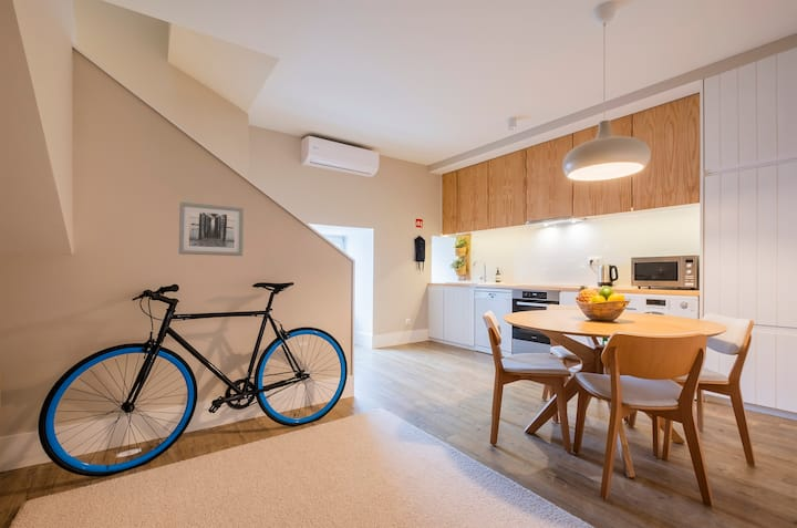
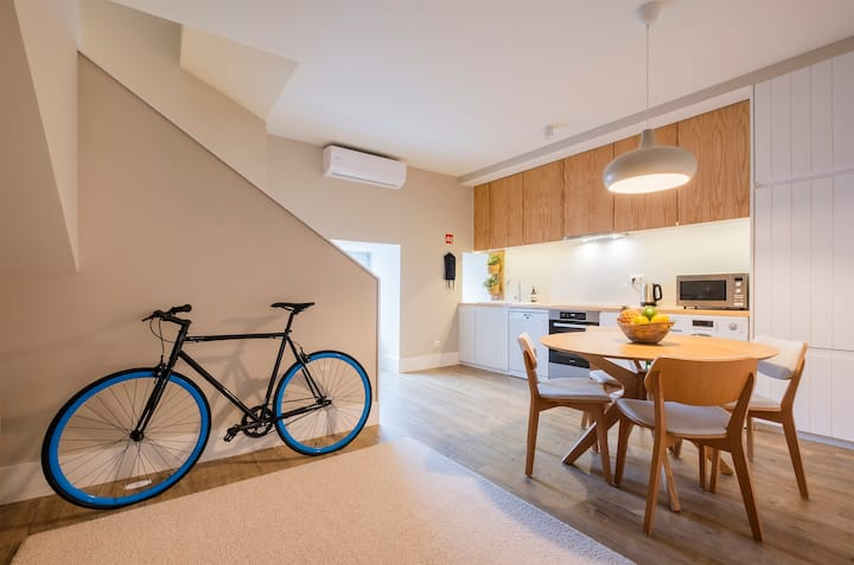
- wall art [178,201,245,257]
